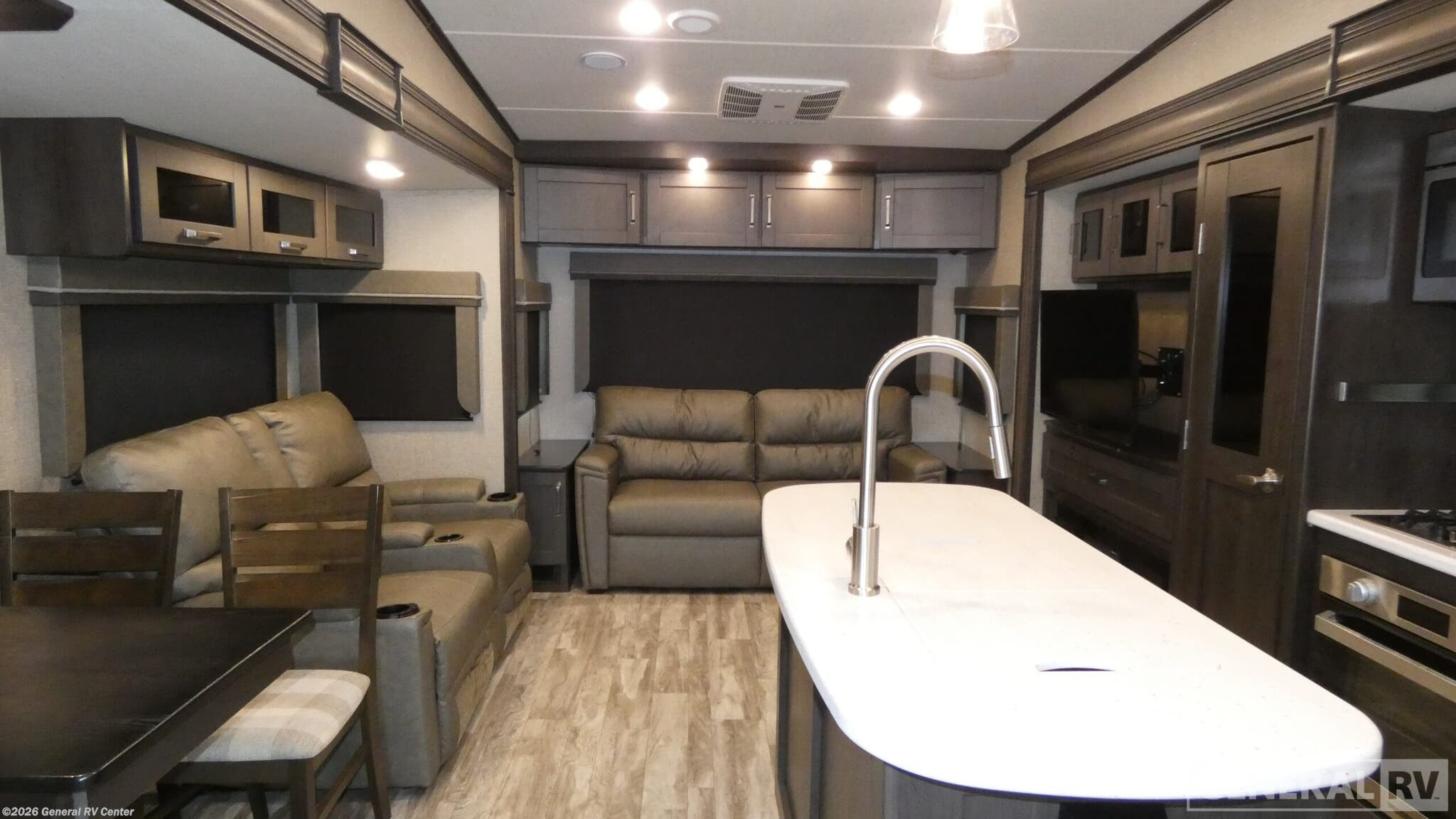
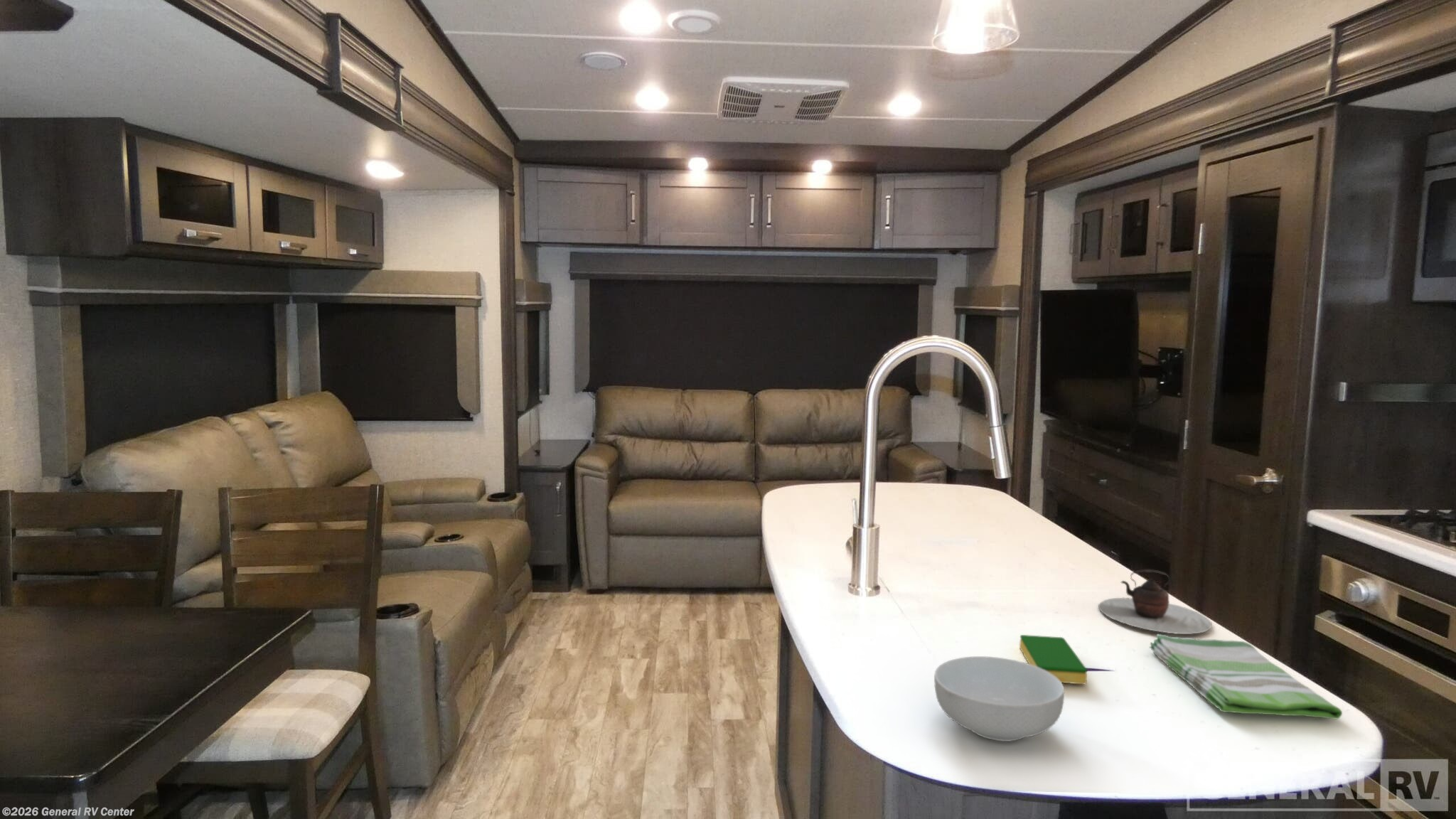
+ cereal bowl [933,655,1065,742]
+ dish sponge [1019,634,1088,685]
+ dish towel [1149,633,1343,720]
+ teapot [1098,569,1213,635]
